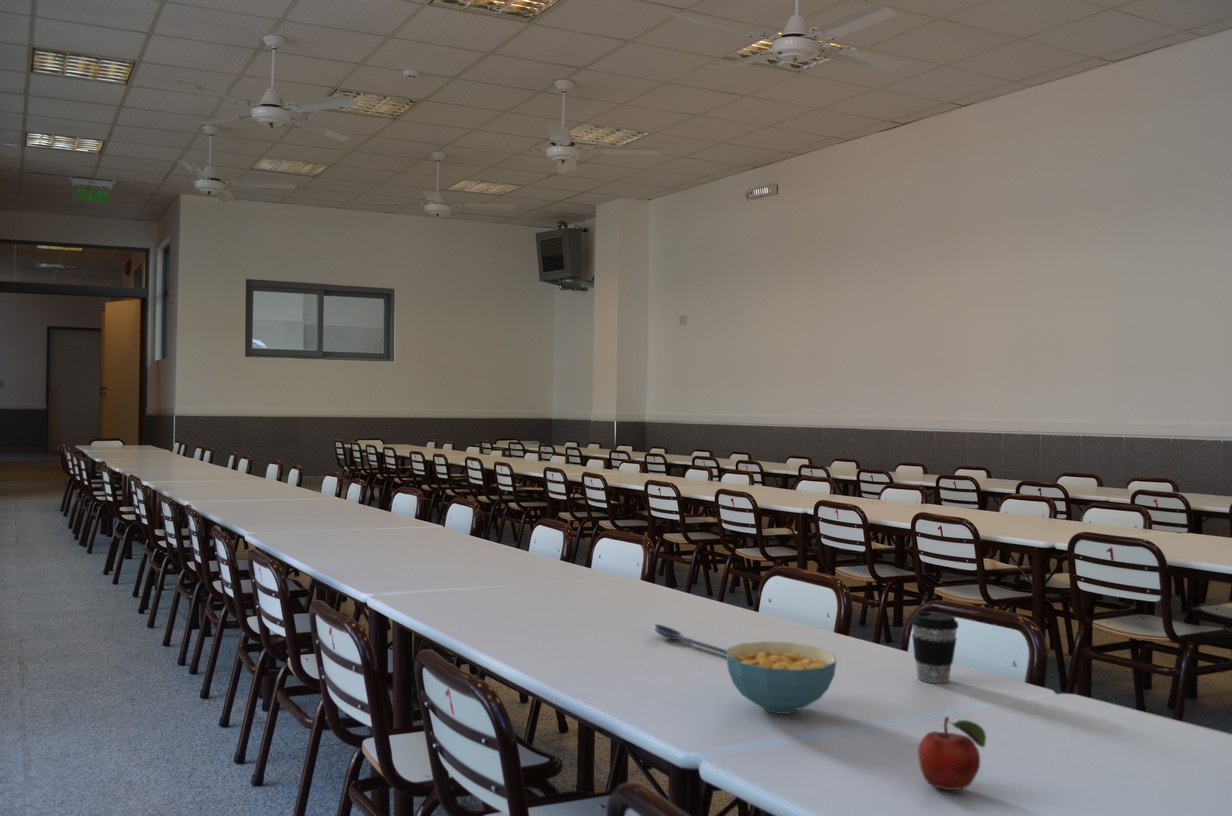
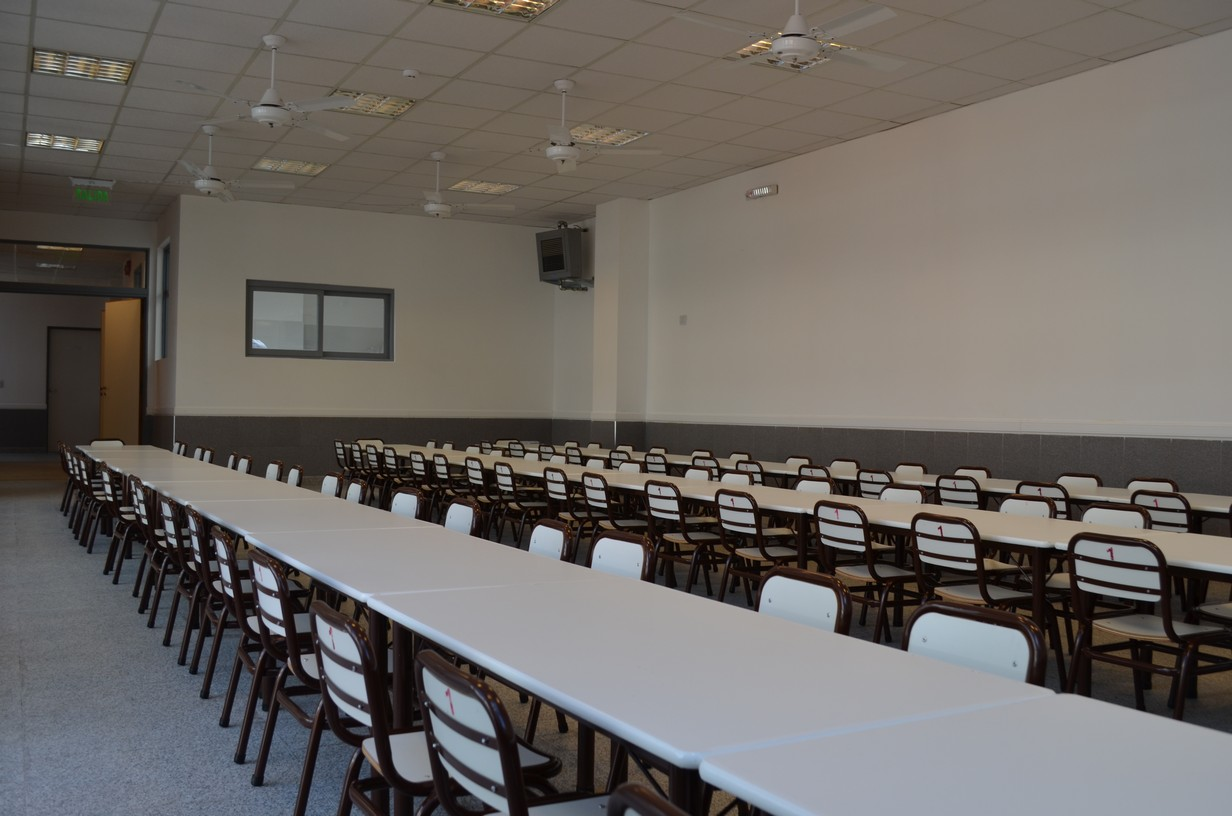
- cereal bowl [725,640,837,715]
- coffee cup [910,611,960,684]
- fruit [917,716,987,791]
- spoon [652,623,727,656]
